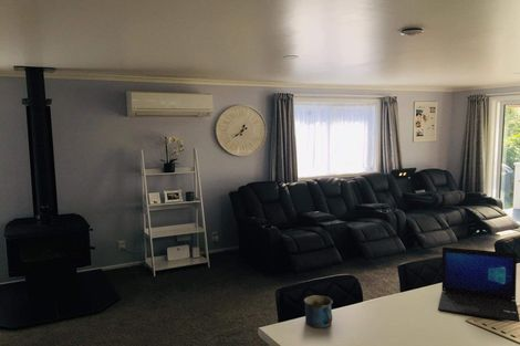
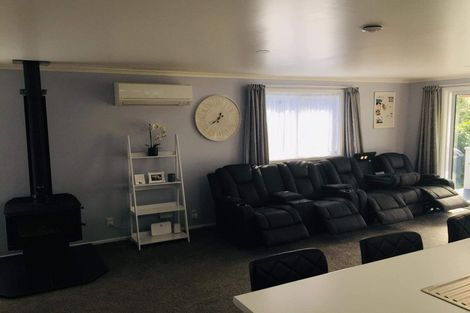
- laptop [437,245,520,323]
- mug [303,294,334,328]
